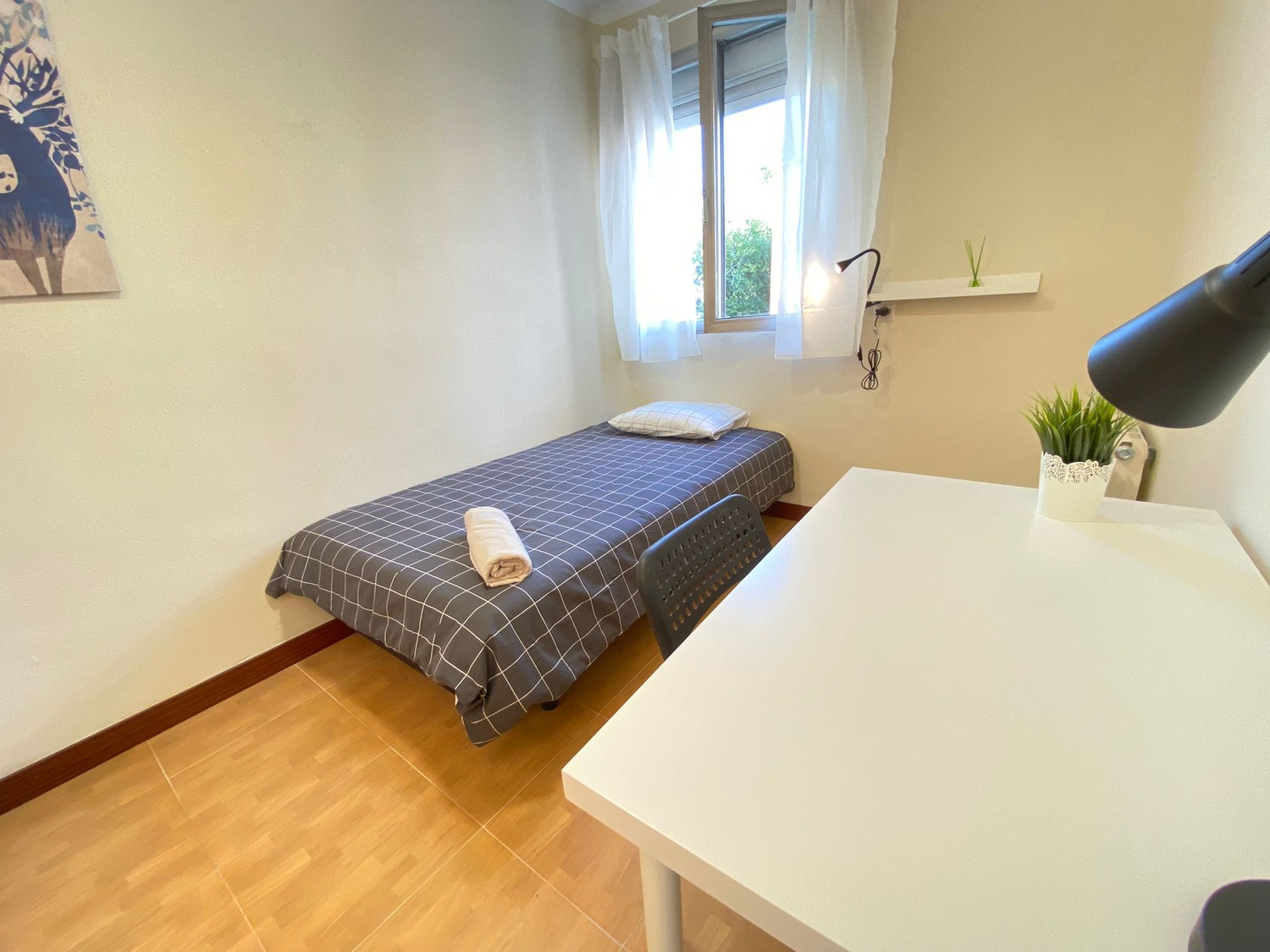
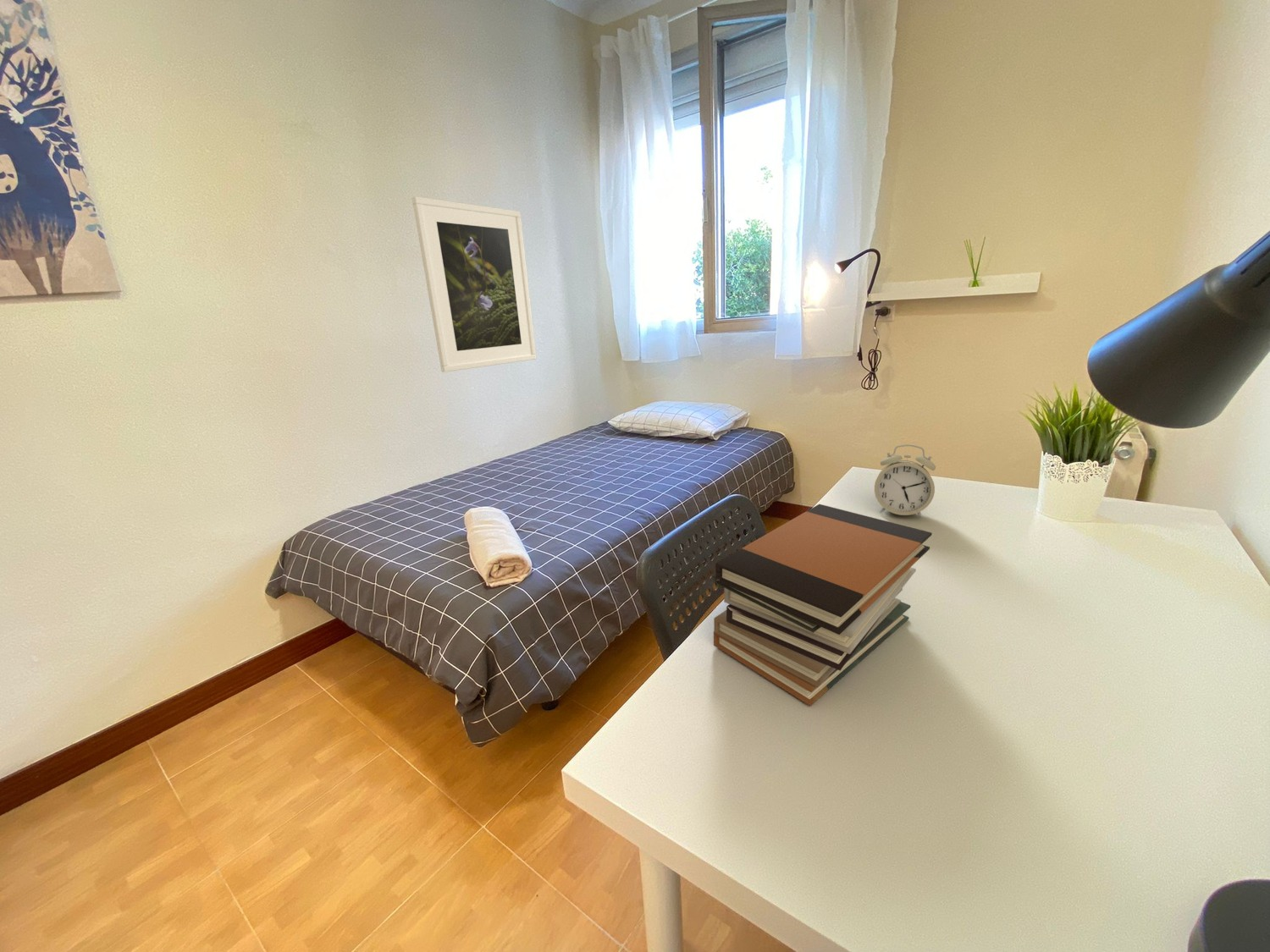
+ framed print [411,195,538,373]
+ alarm clock [874,444,936,519]
+ book stack [711,504,933,707]
